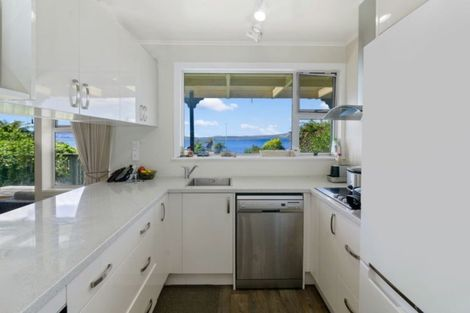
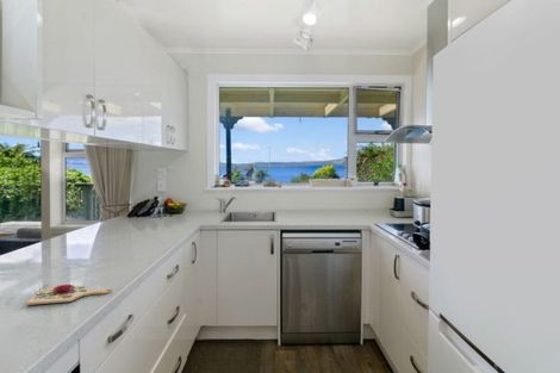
+ cutting board [25,284,113,306]
